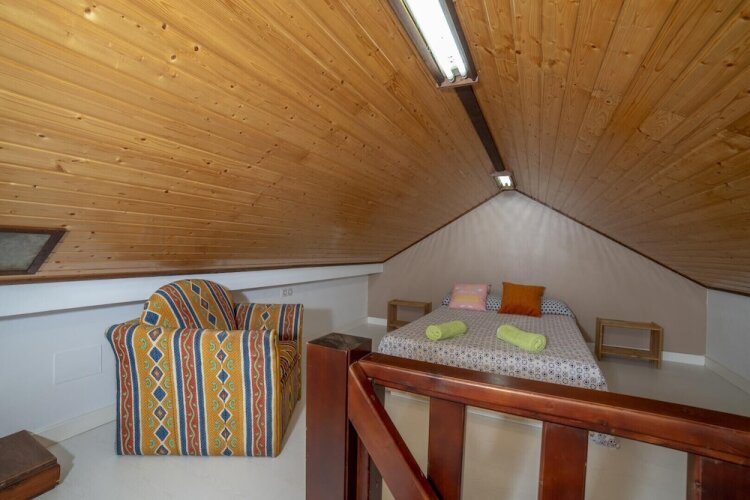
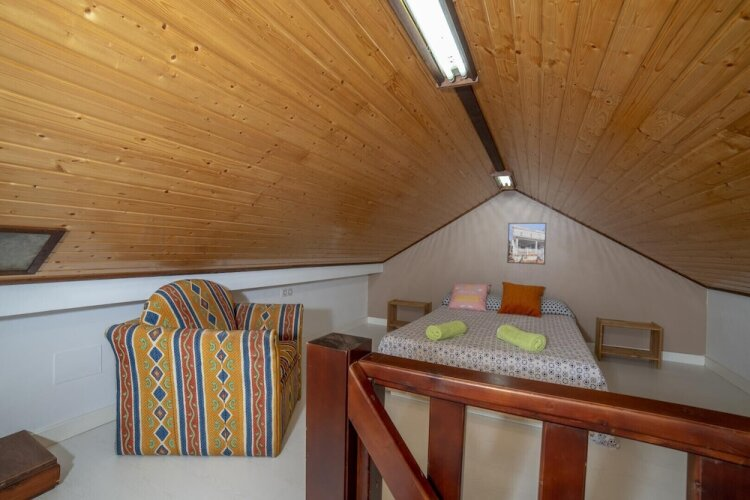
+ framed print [506,222,547,266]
